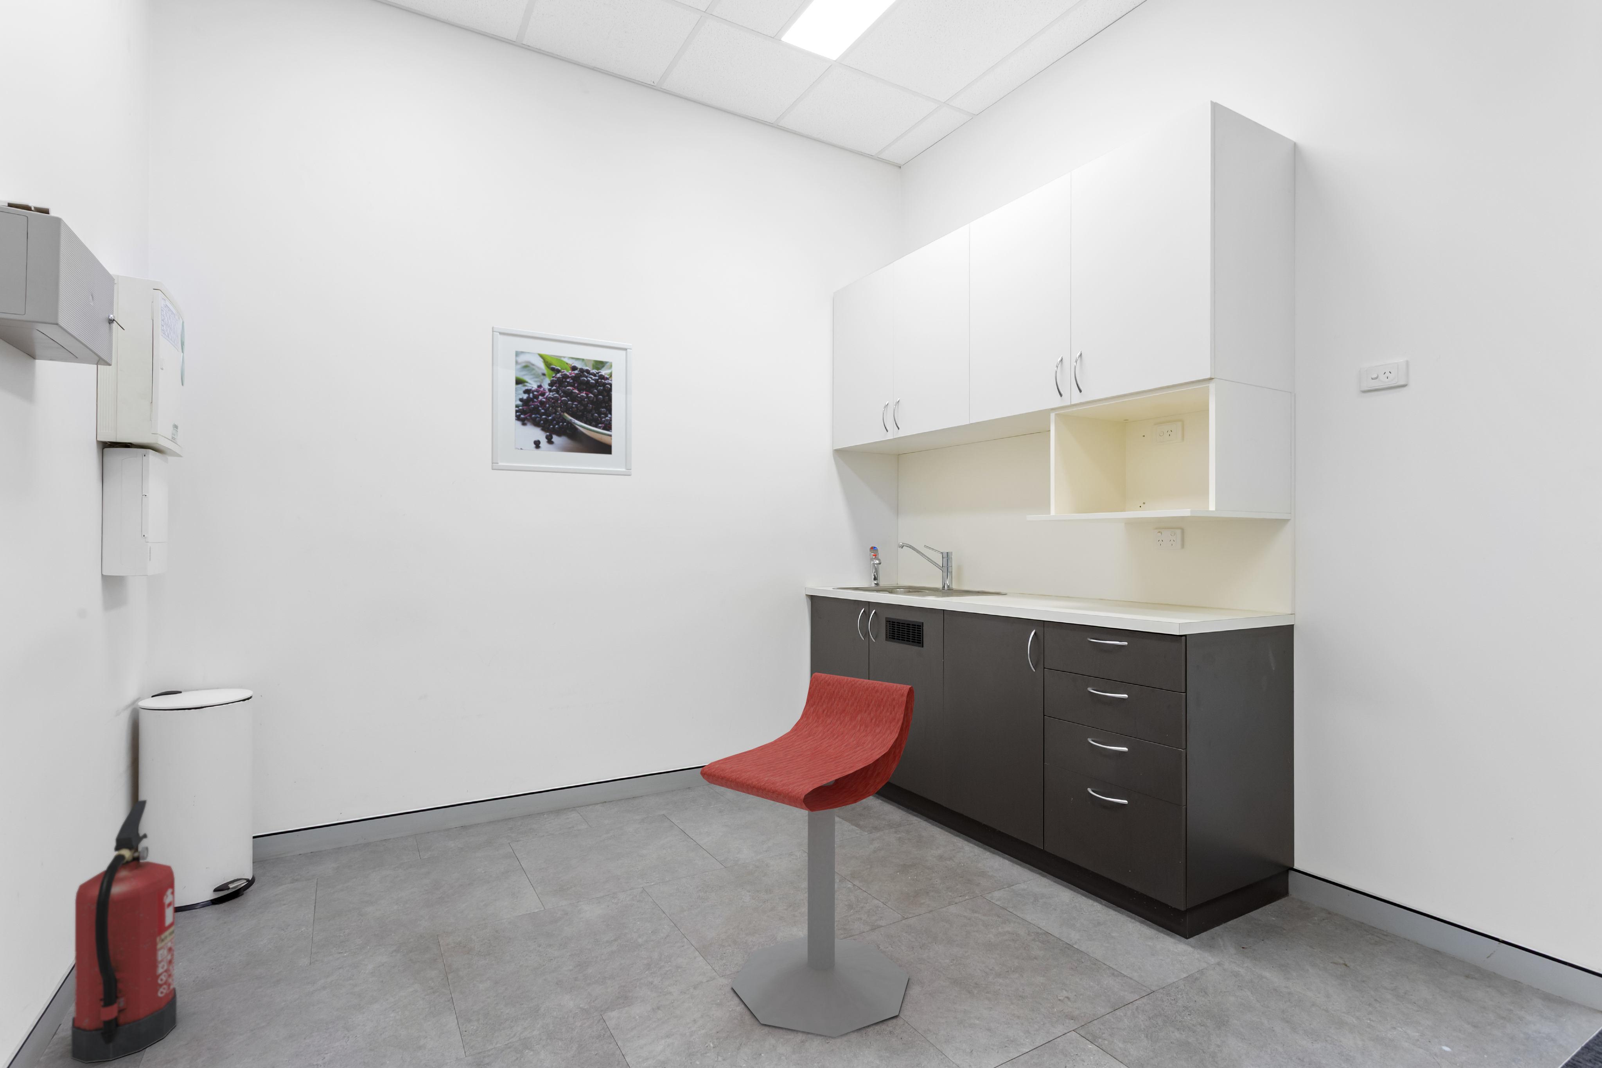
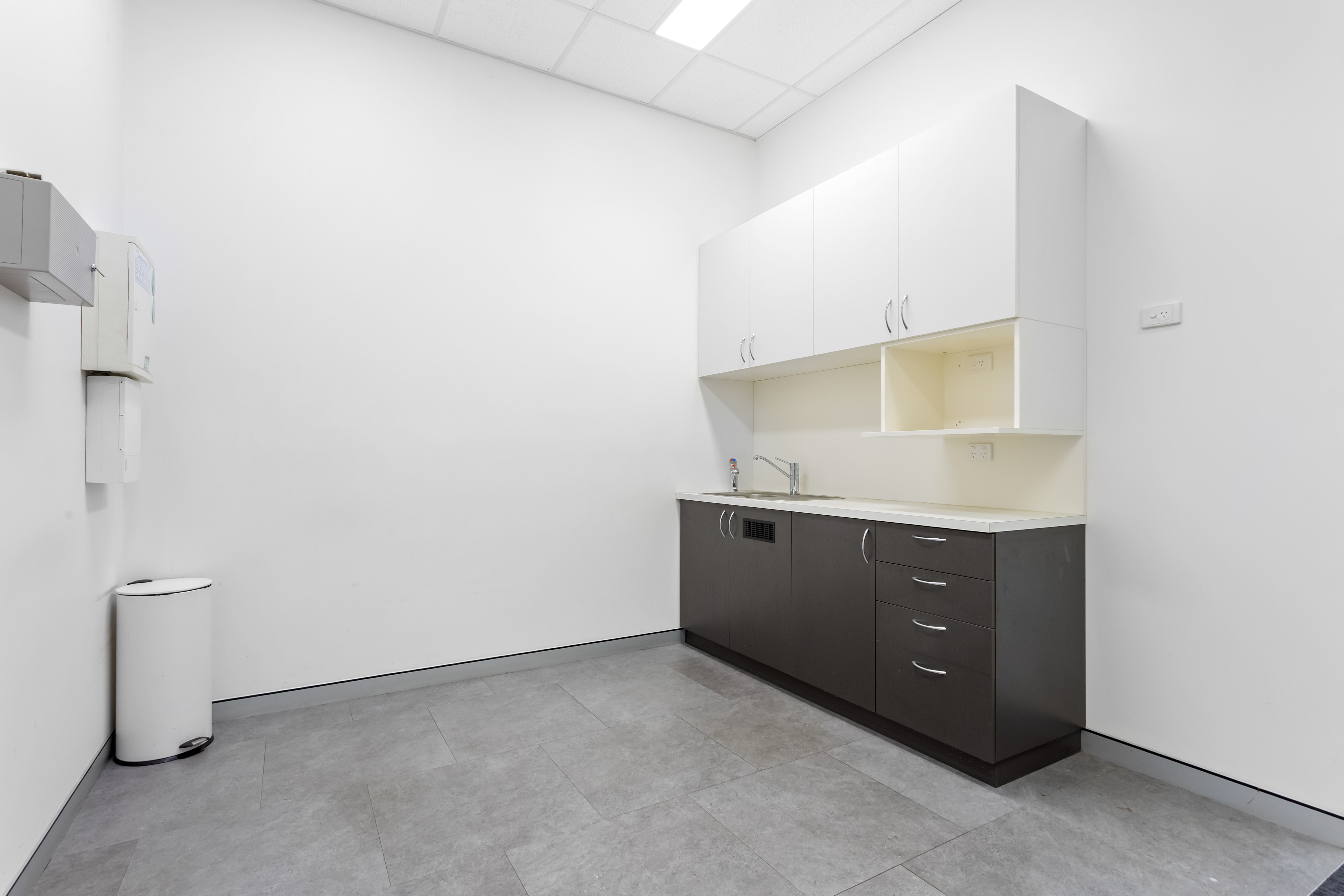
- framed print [491,325,633,477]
- stool [700,672,914,1037]
- fire extinguisher [70,800,178,1063]
